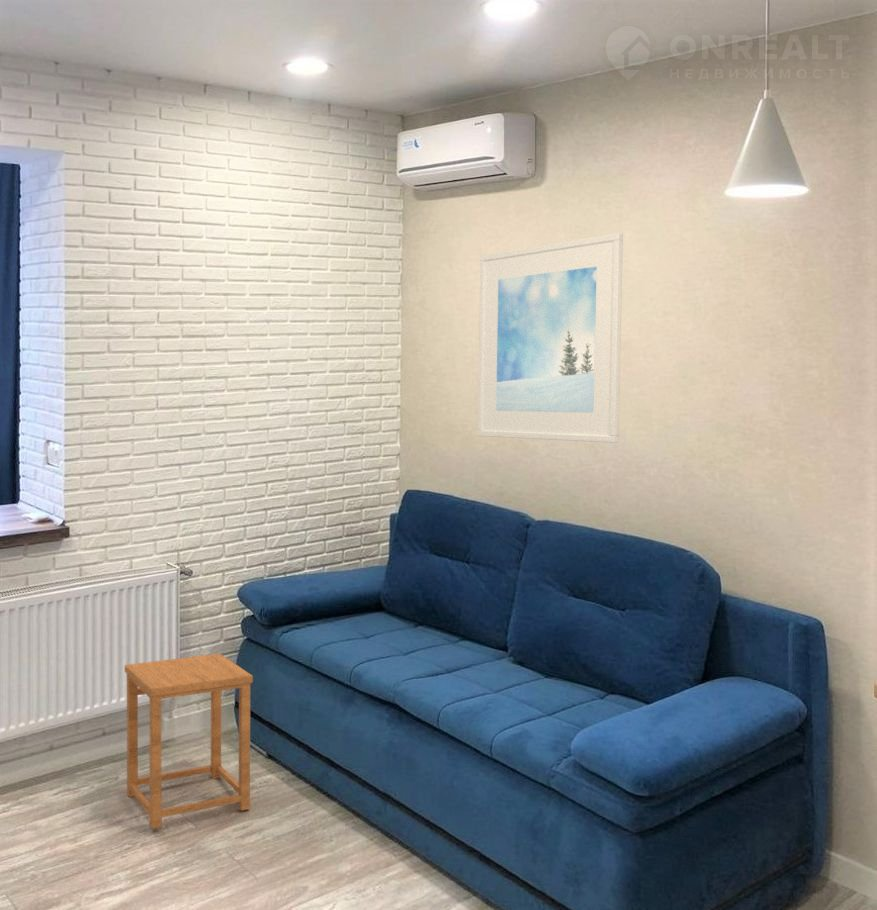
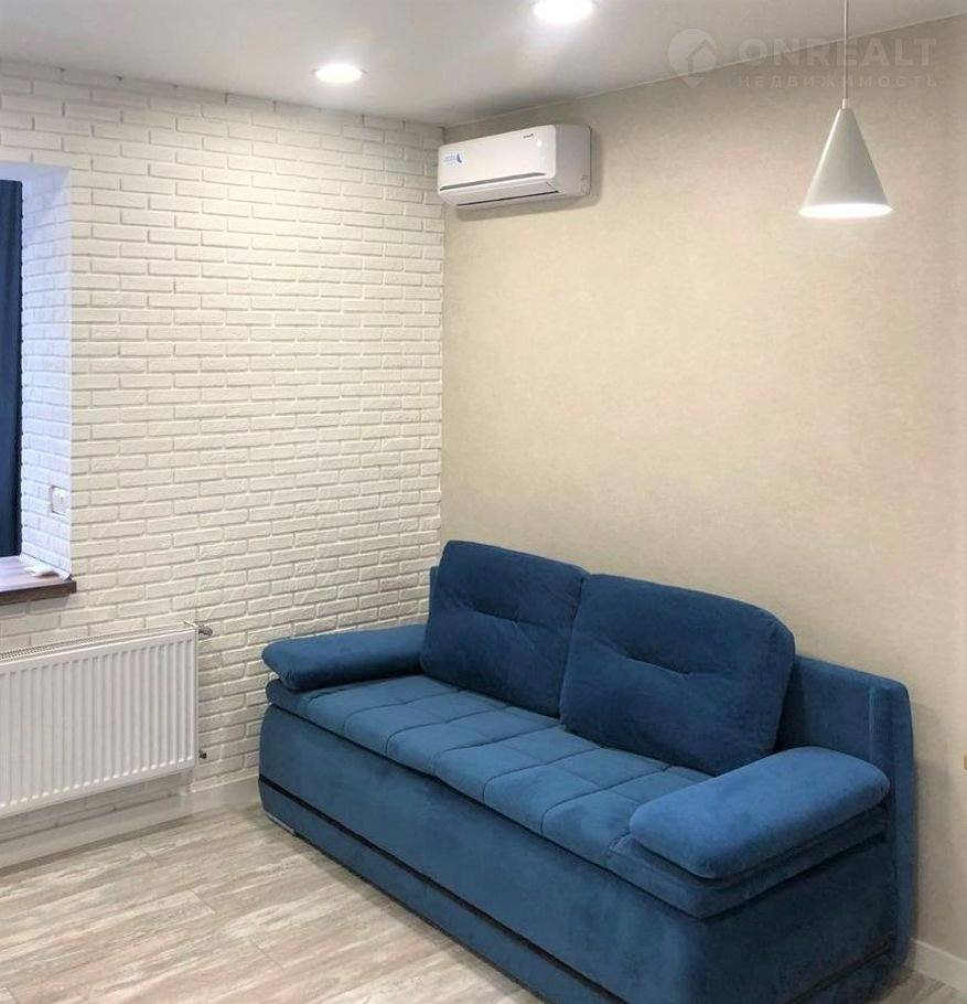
- side table [124,653,254,830]
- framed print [477,232,624,444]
